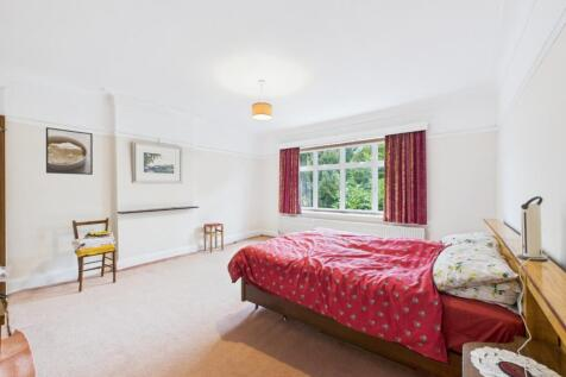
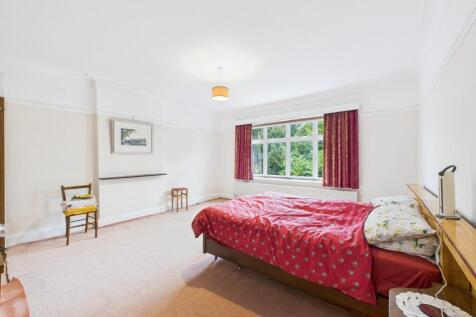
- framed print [45,126,94,176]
